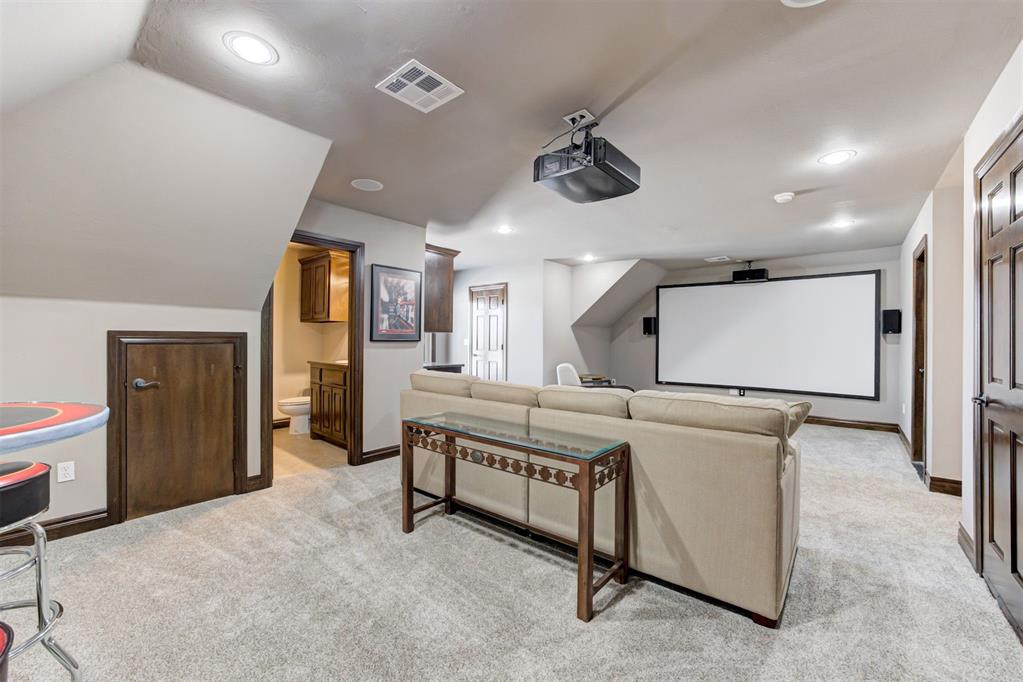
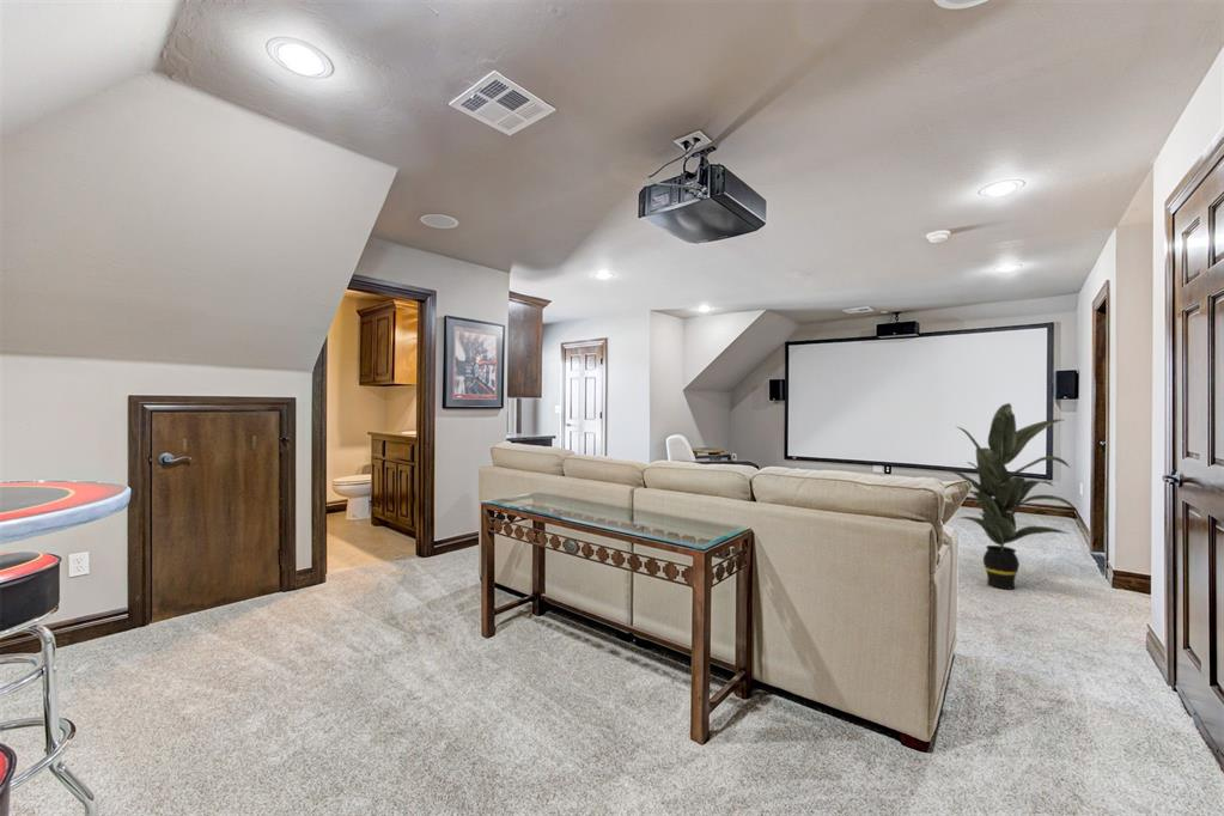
+ indoor plant [948,402,1082,591]
